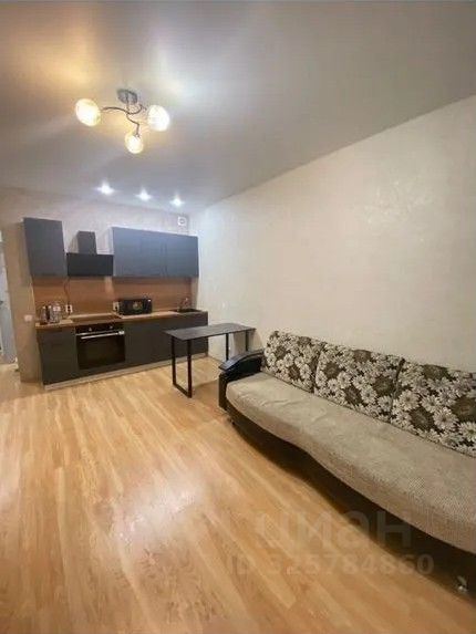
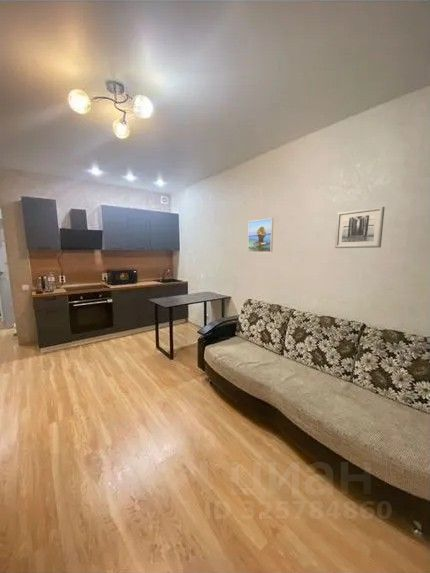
+ wall art [334,206,386,249]
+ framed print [247,217,274,253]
